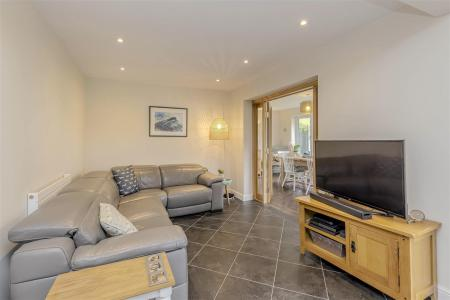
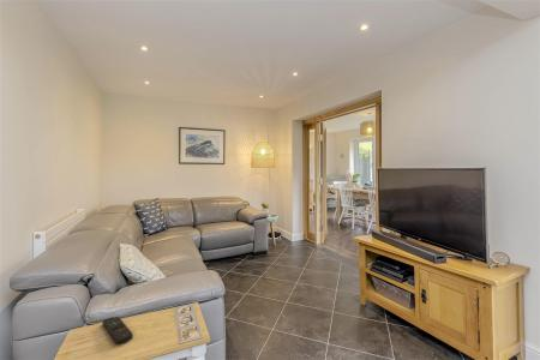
+ remote control [102,316,134,344]
